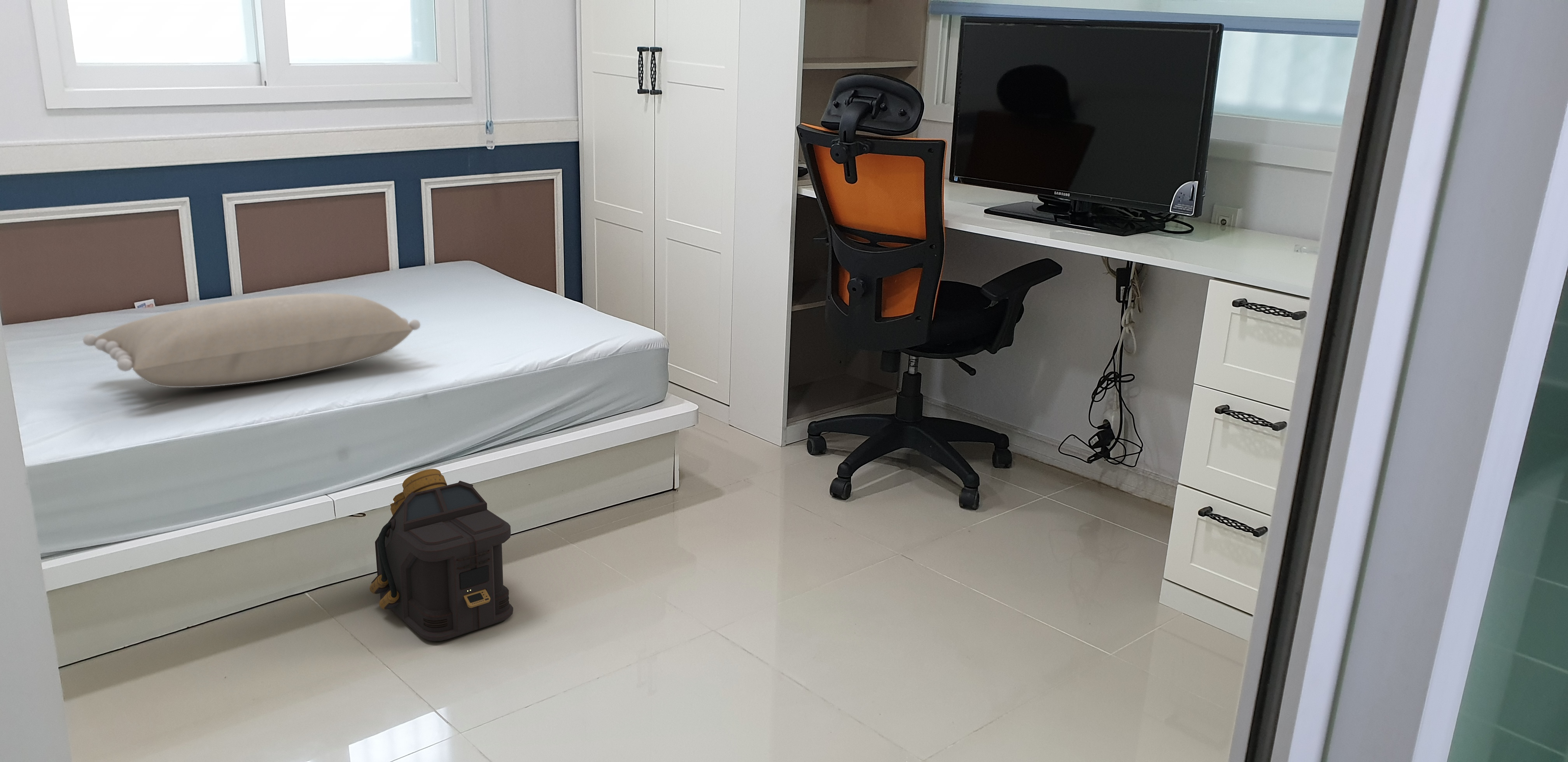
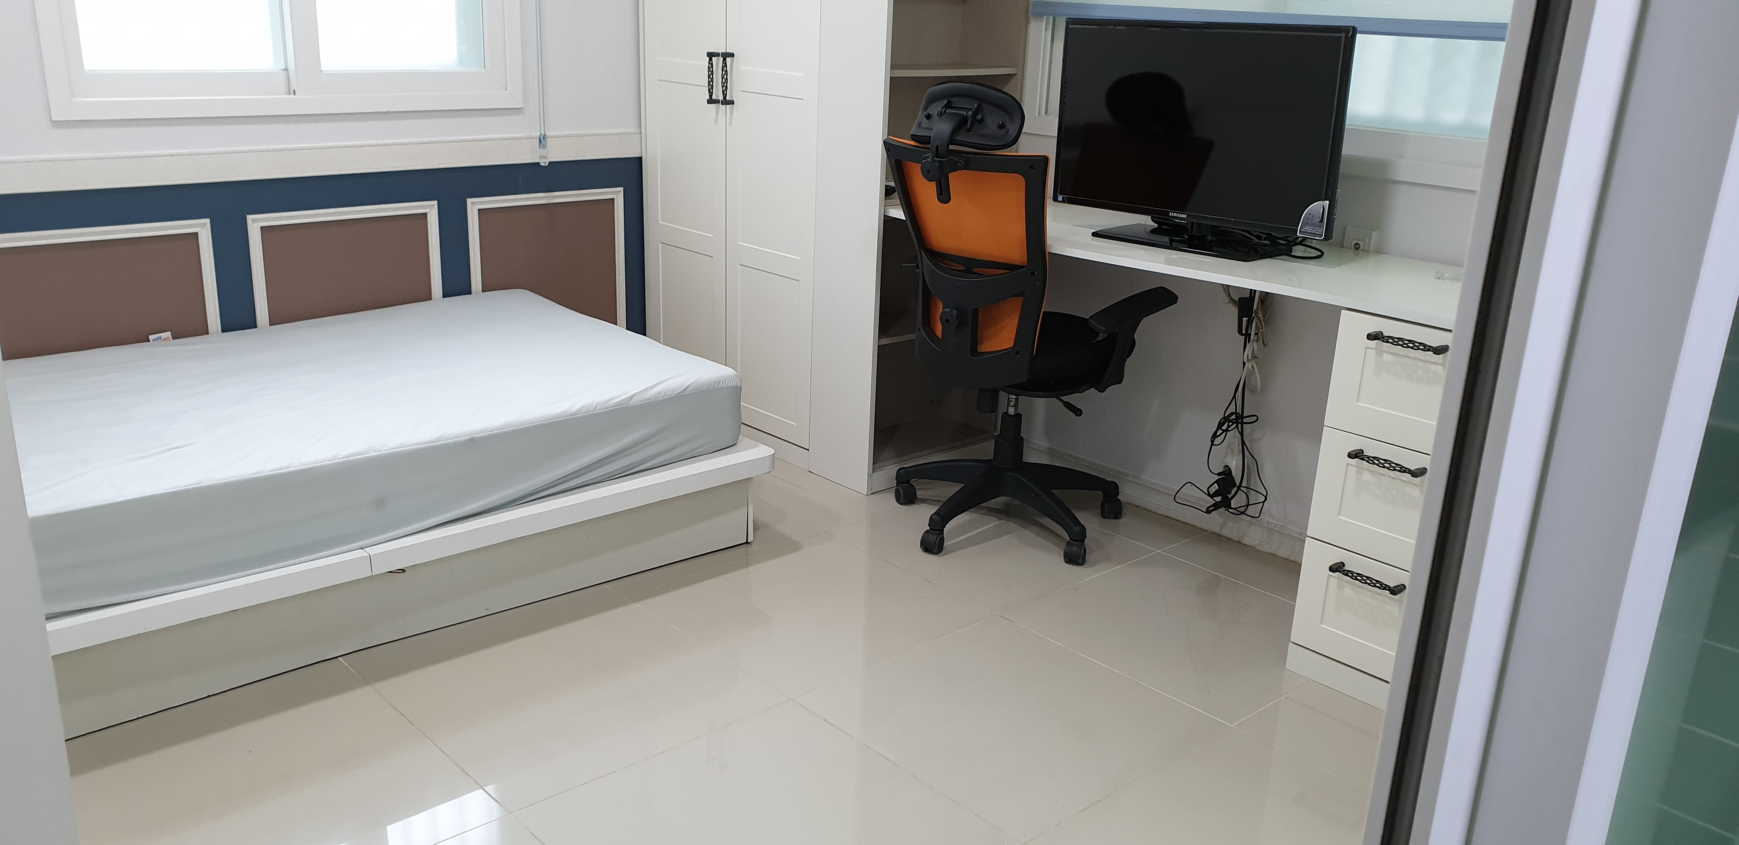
- backpack [369,468,514,641]
- pillow [82,293,421,388]
